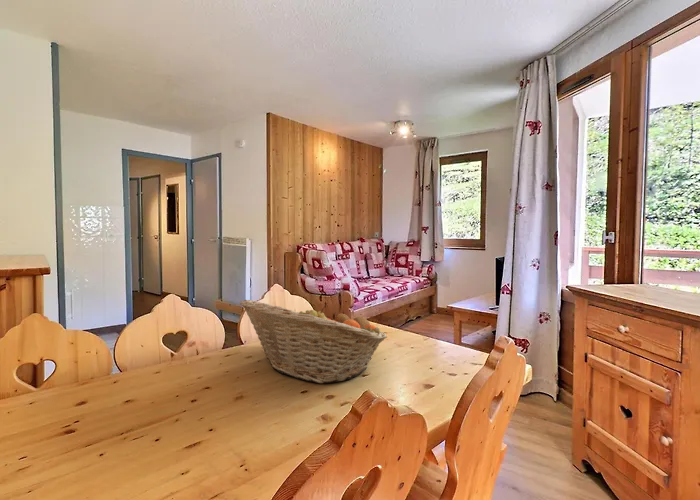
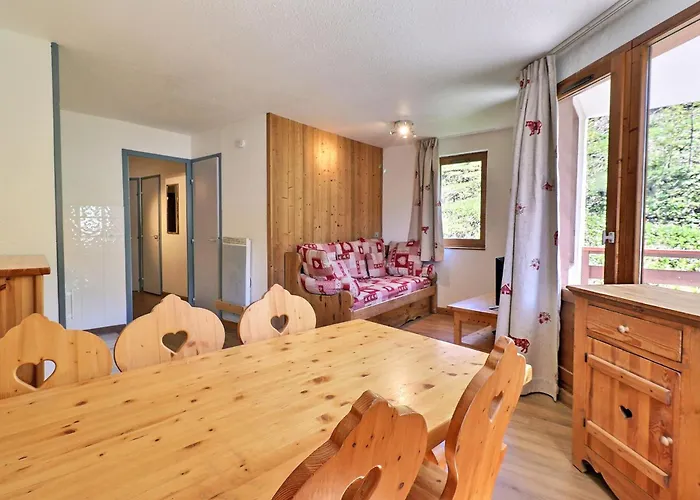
- fruit basket [239,299,388,384]
